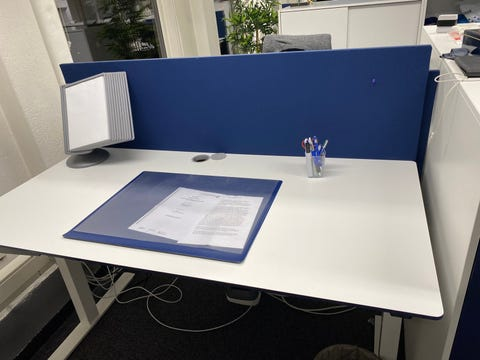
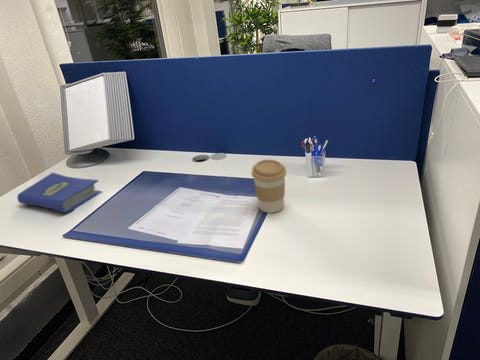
+ hardcover book [16,171,104,213]
+ coffee cup [250,158,287,214]
